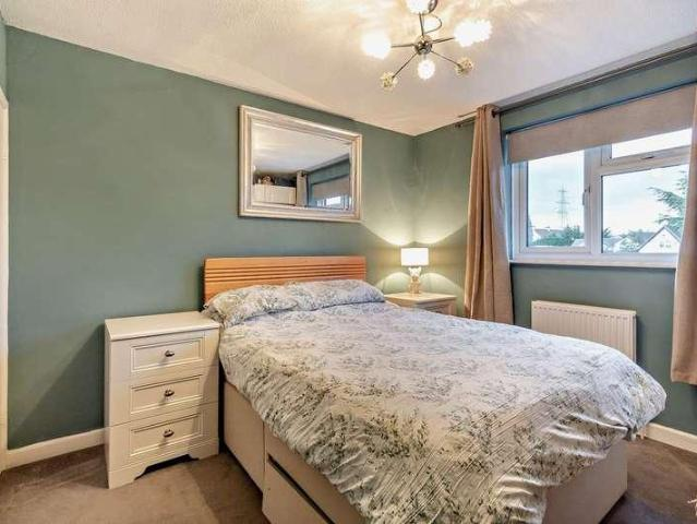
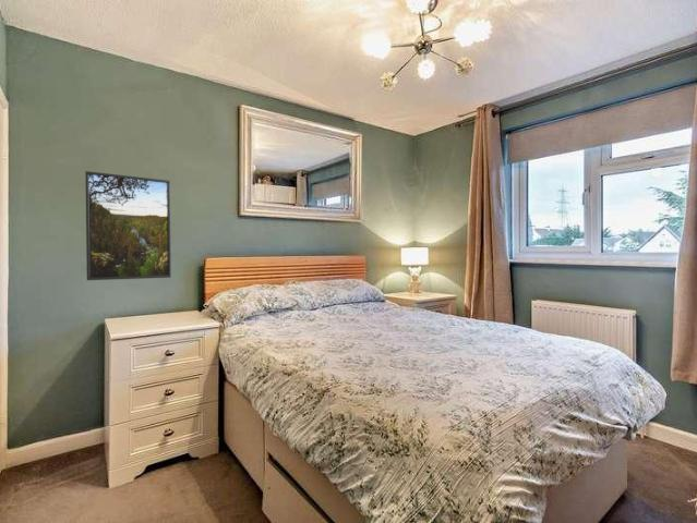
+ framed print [84,170,172,281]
